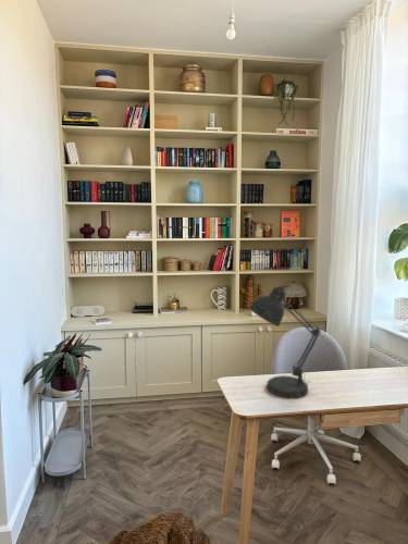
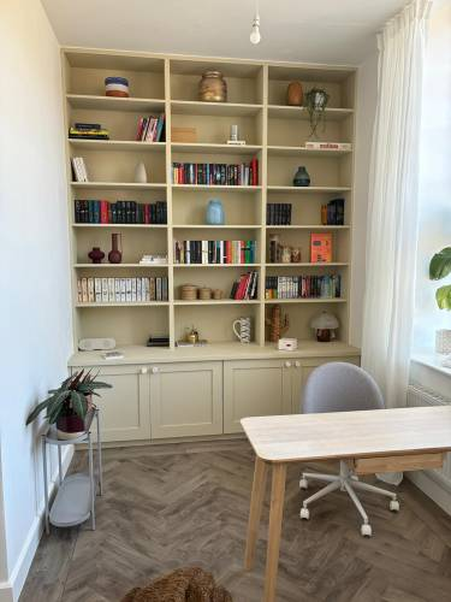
- desk lamp [248,285,322,399]
